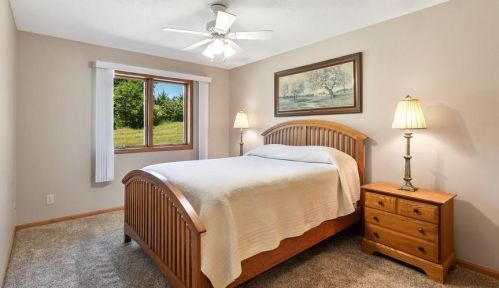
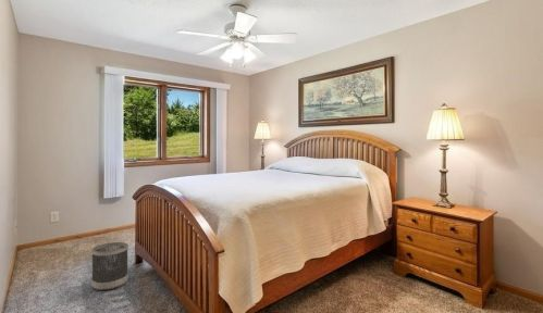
+ wastebasket [90,241,129,291]
